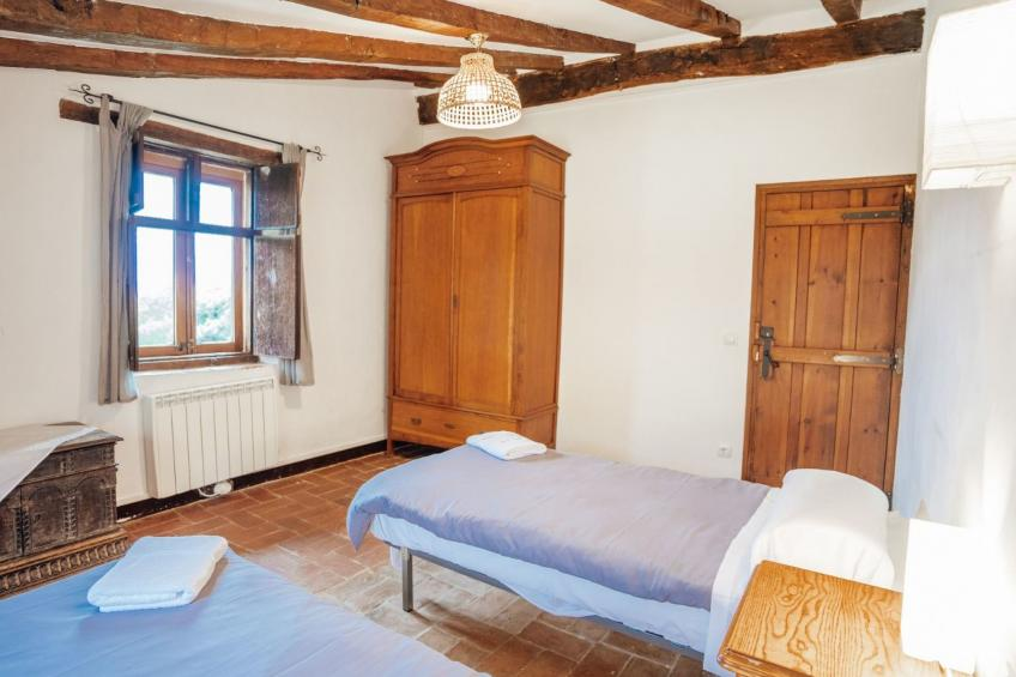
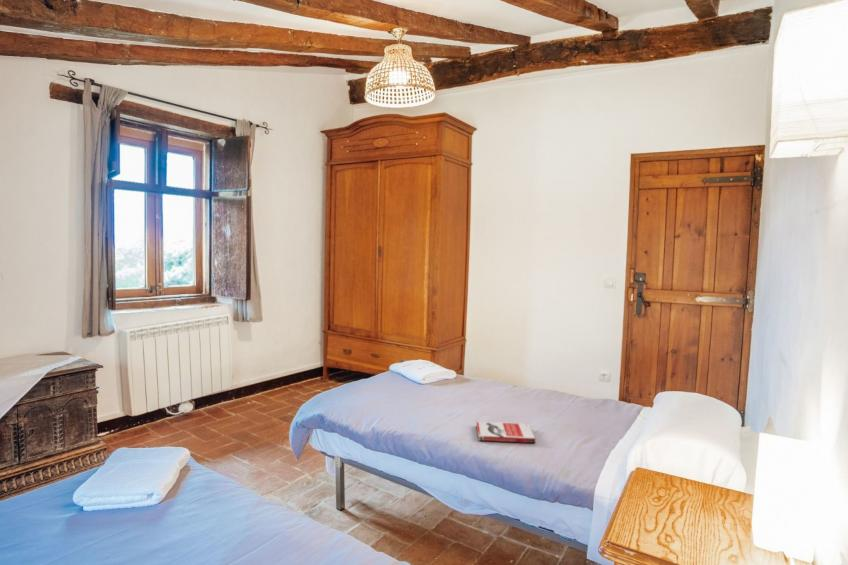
+ book [475,421,536,444]
